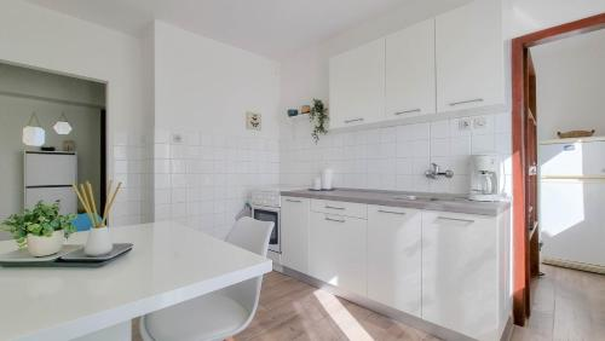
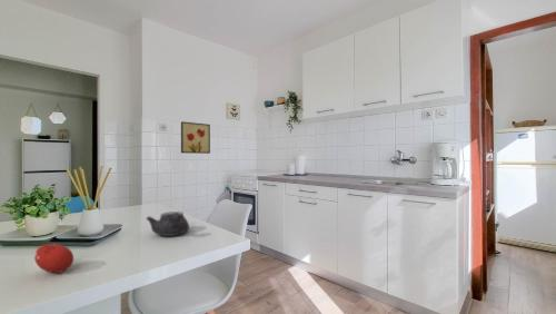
+ teapot [146,210,190,237]
+ fruit [33,243,75,274]
+ wall art [180,120,211,155]
